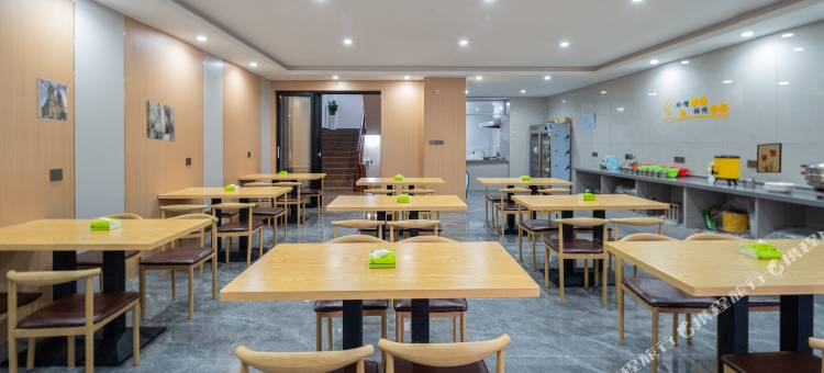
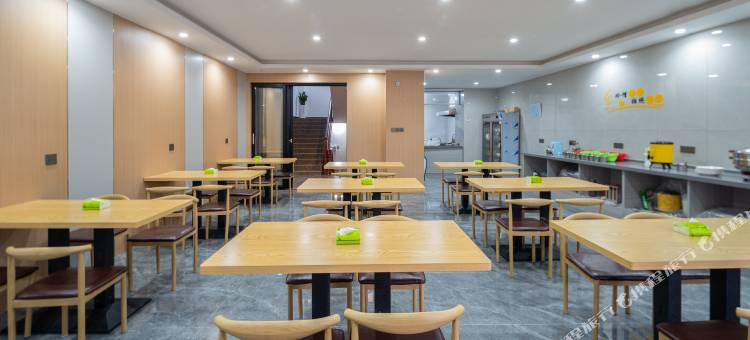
- wall art [145,100,176,143]
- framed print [35,77,69,124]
- wall art [756,142,783,173]
